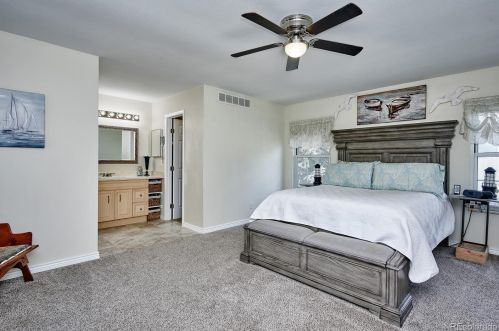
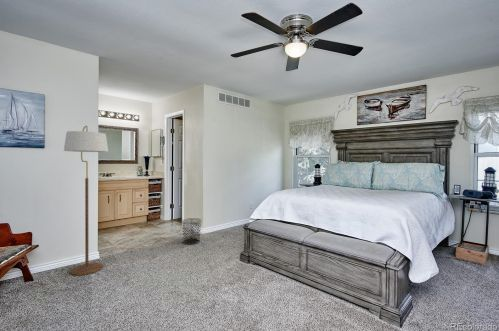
+ floor lamp [63,125,109,276]
+ waste bin [180,217,203,245]
